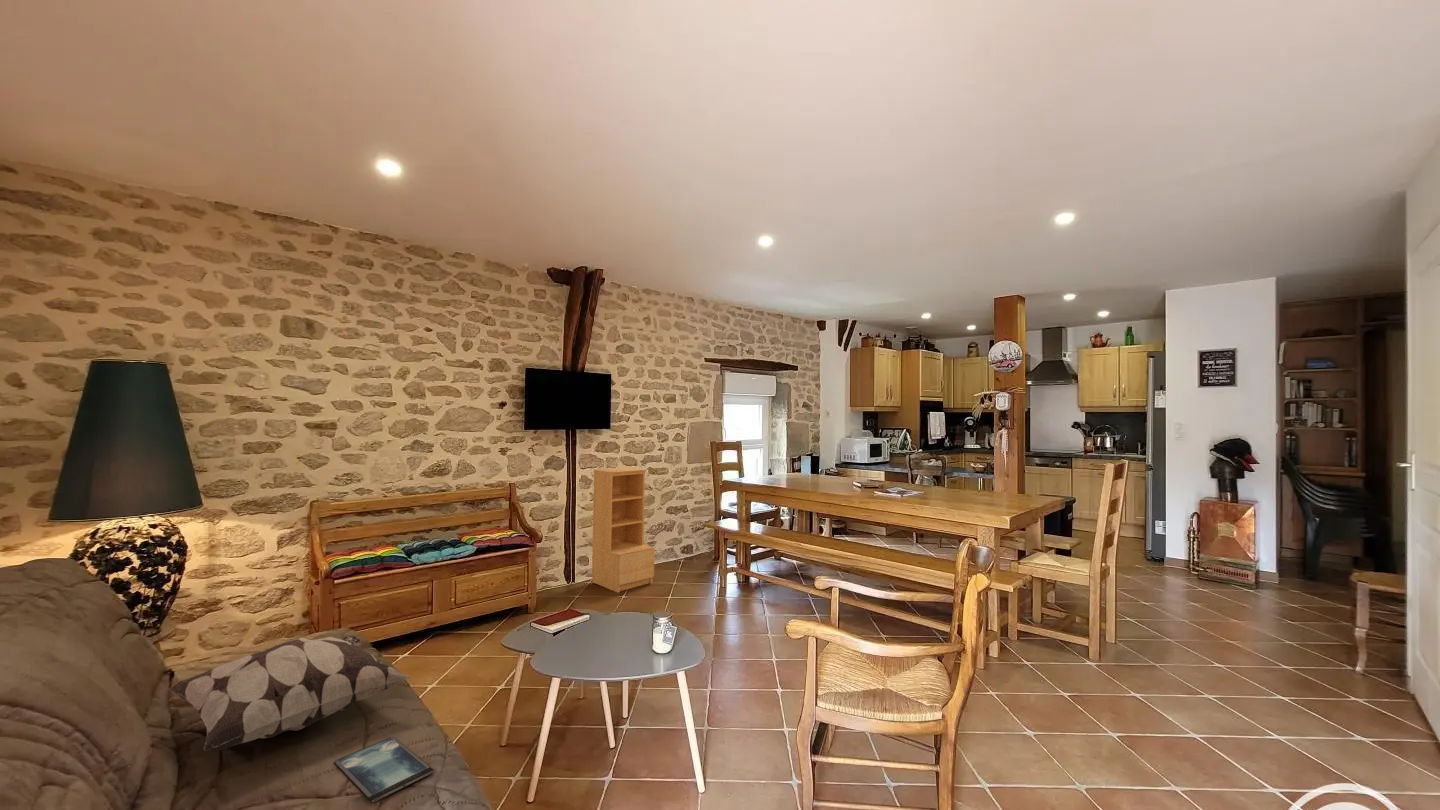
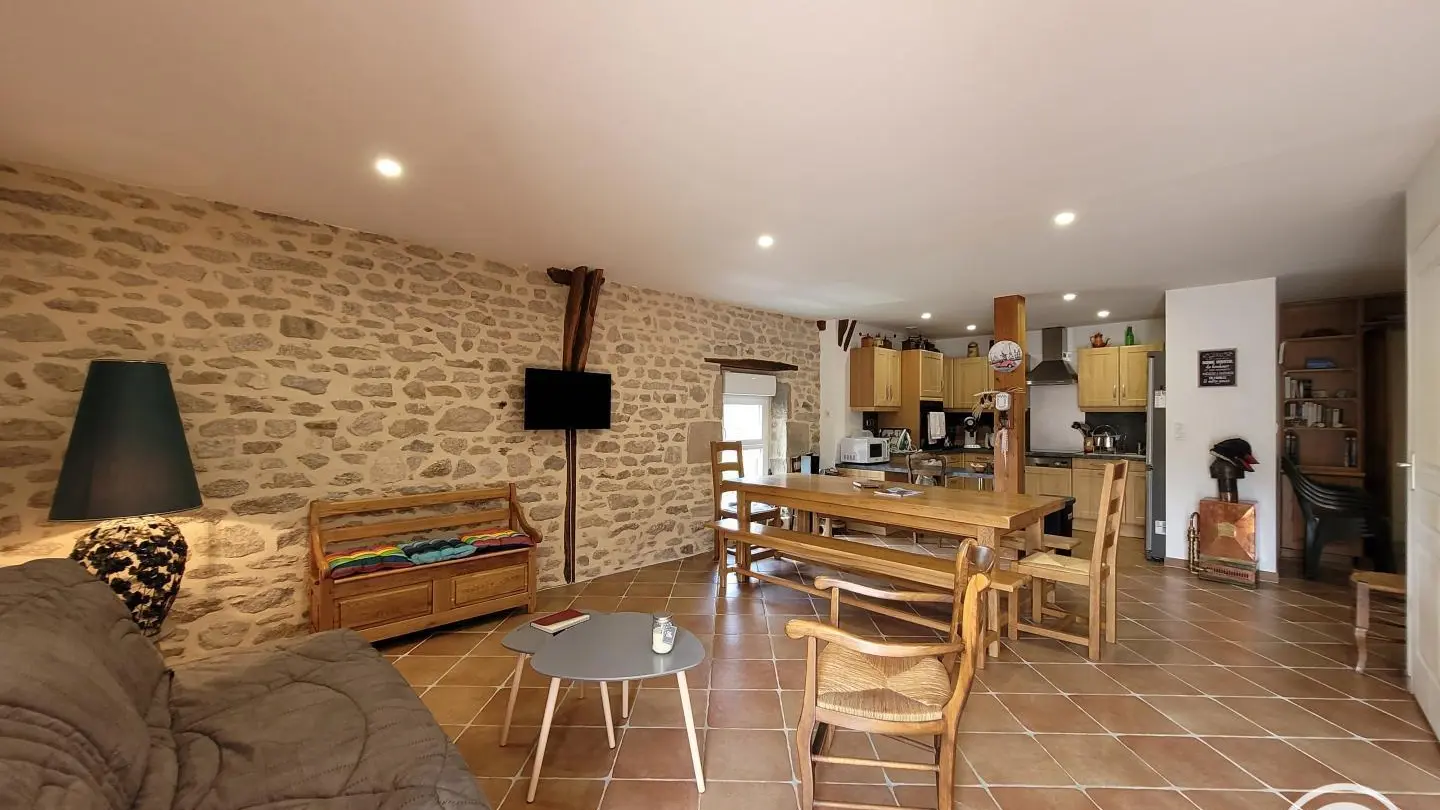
- tablet [333,736,435,804]
- decorative pillow [167,635,413,753]
- bookshelf [591,466,655,593]
